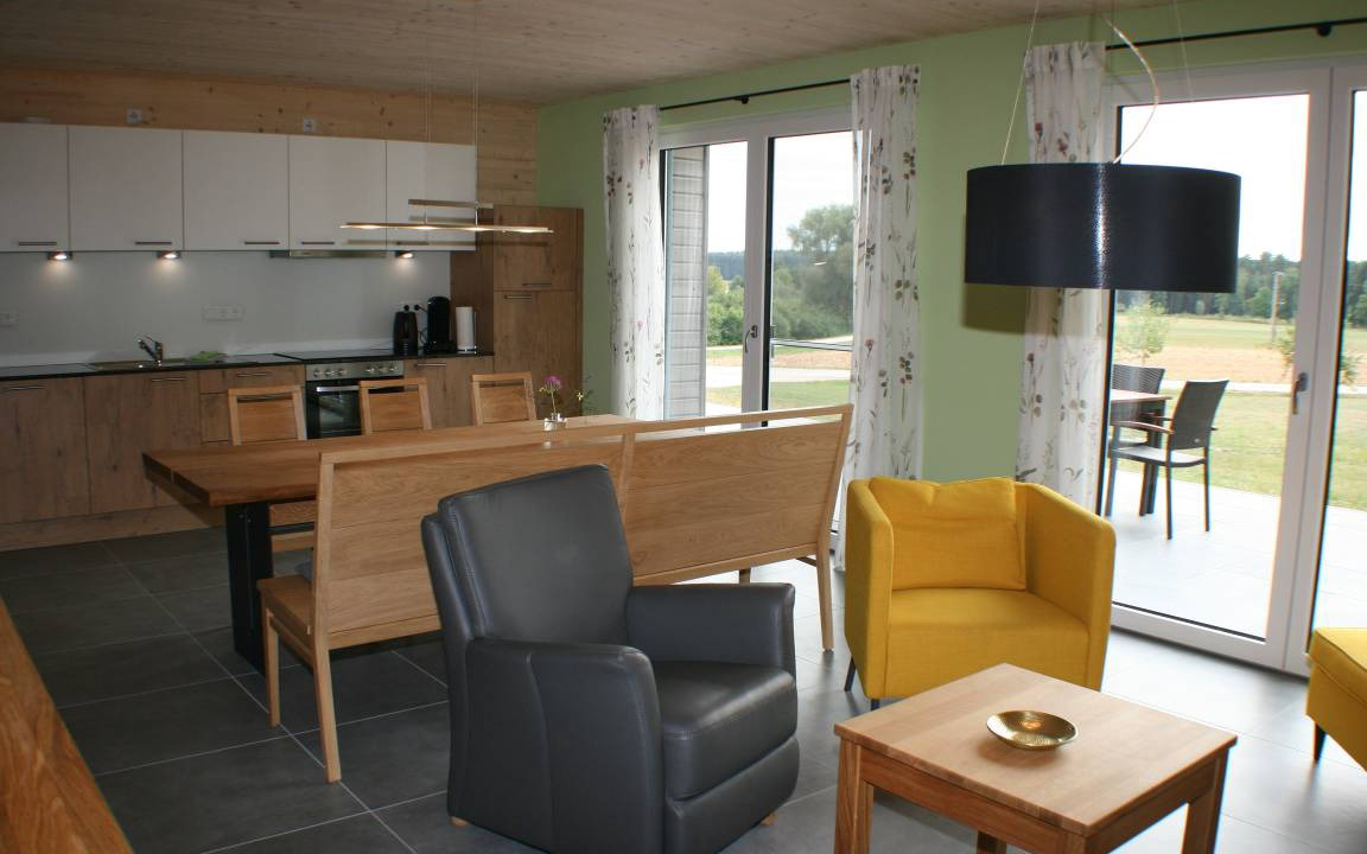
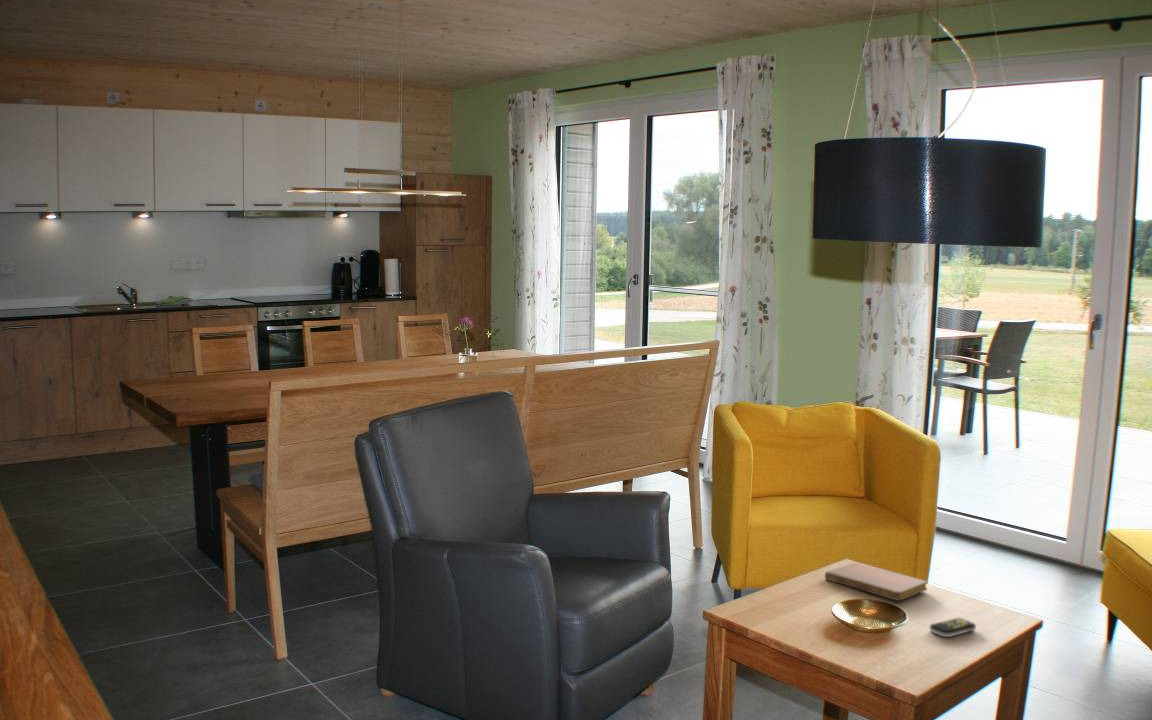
+ notebook [824,561,928,602]
+ remote control [929,616,977,638]
